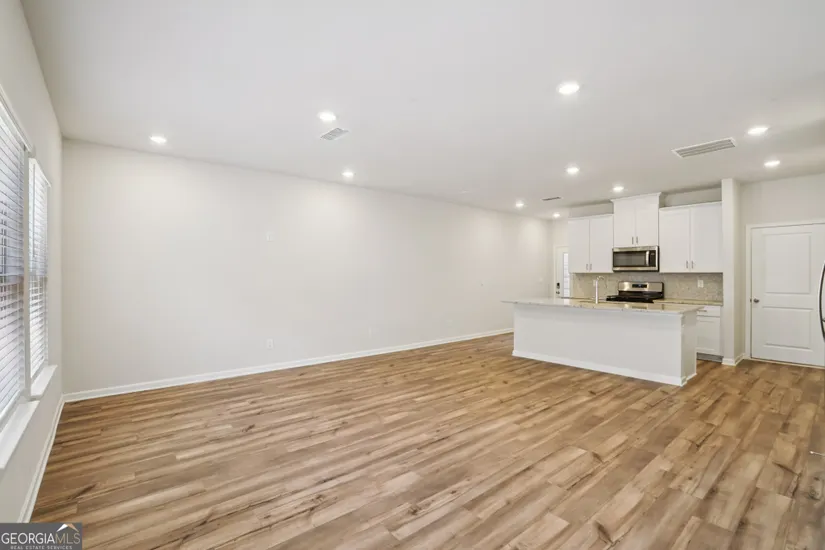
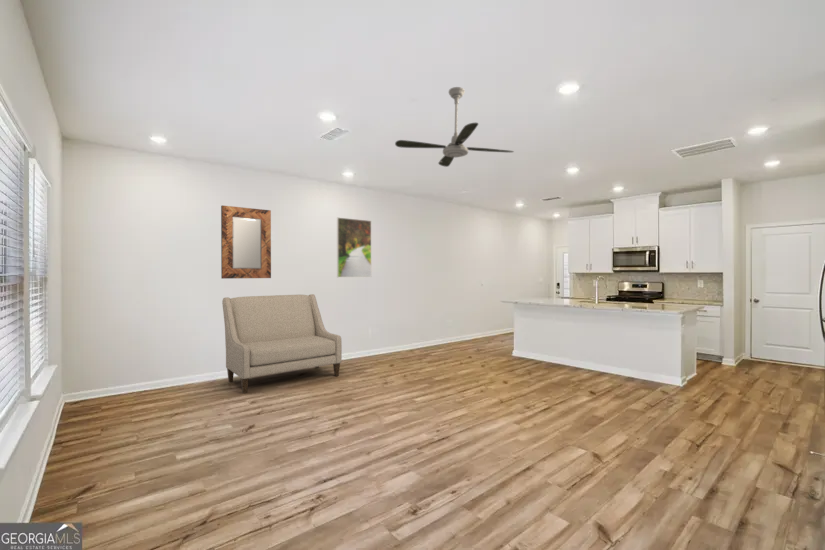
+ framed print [336,217,372,278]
+ home mirror [220,204,272,280]
+ ceiling fan [394,86,515,168]
+ sofa [221,293,343,394]
